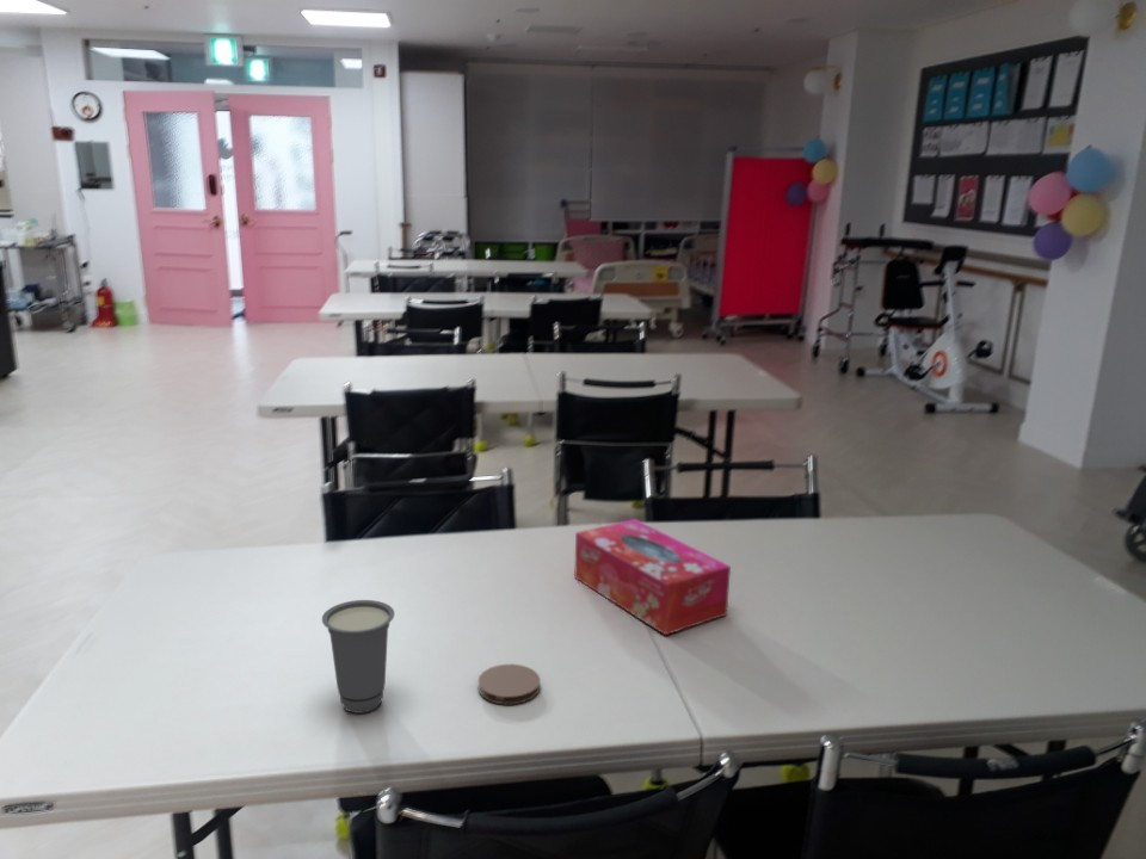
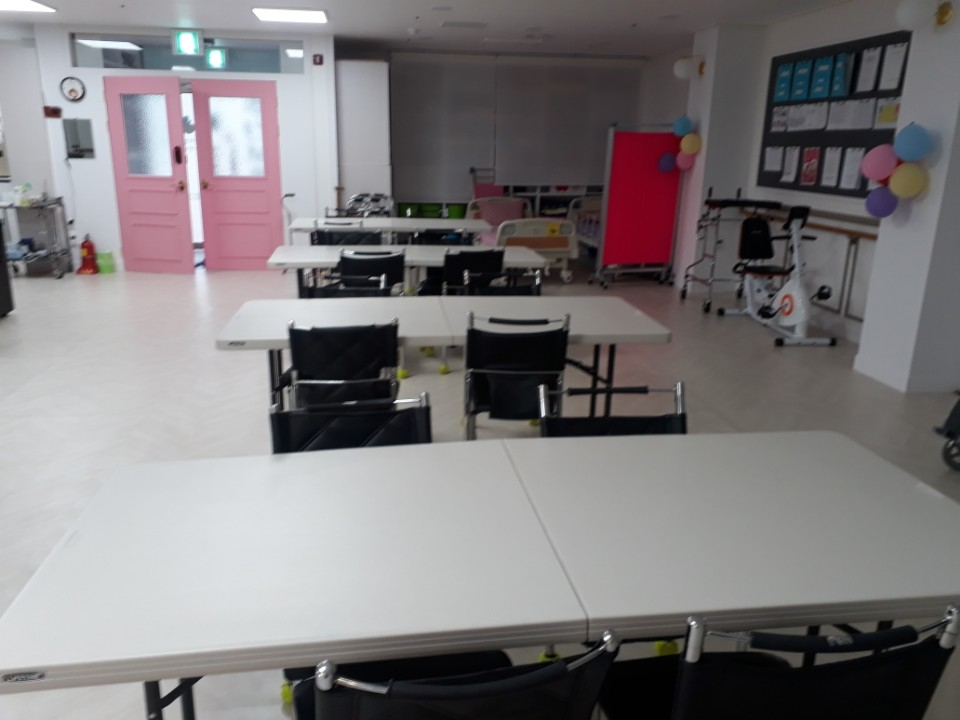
- tissue box [573,518,732,636]
- coaster [478,663,541,705]
- cup [321,599,395,715]
